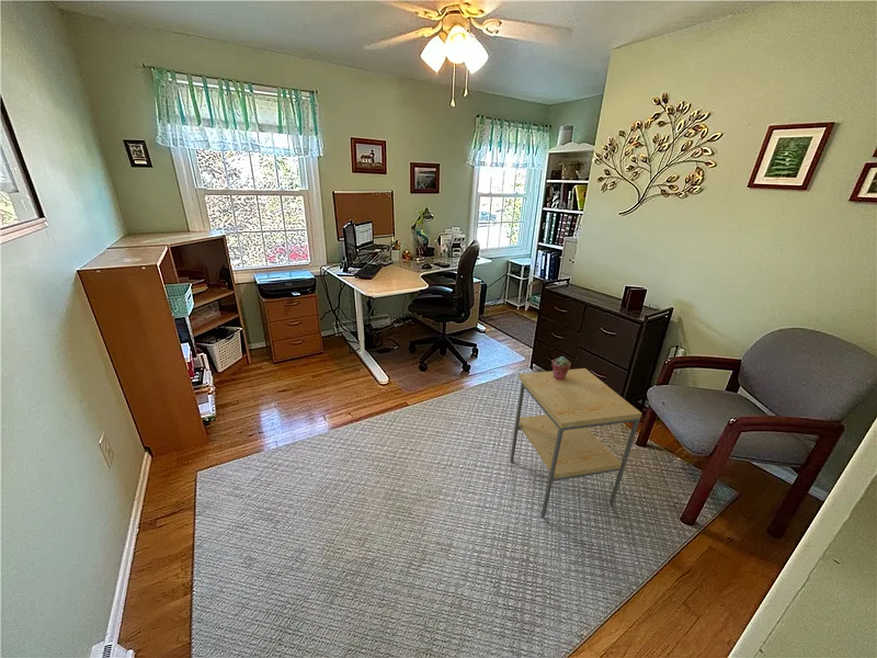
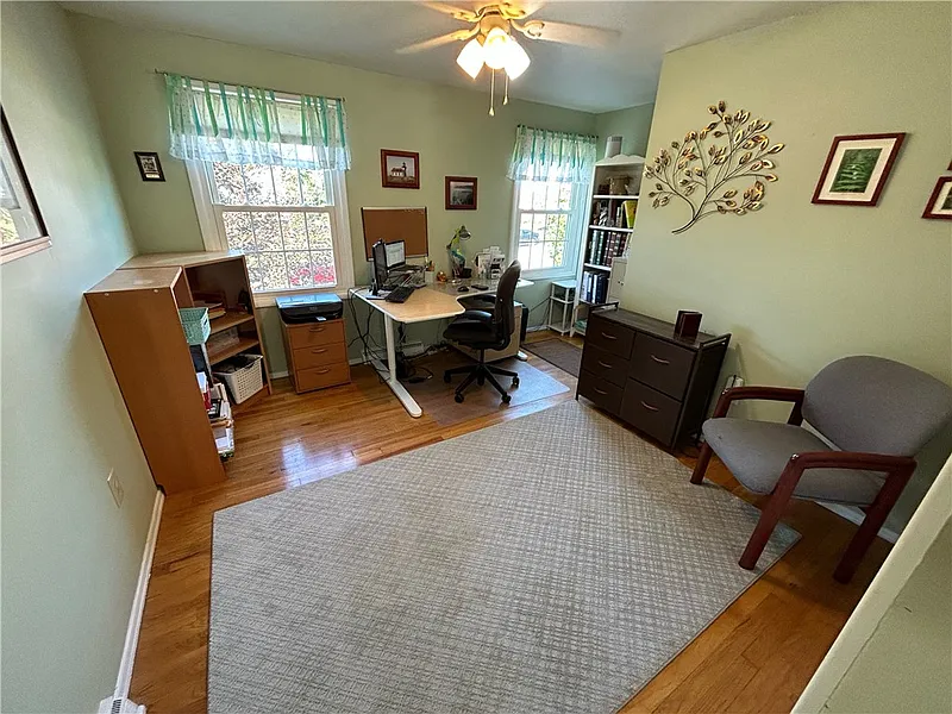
- side table [509,367,642,519]
- potted succulent [550,355,572,379]
